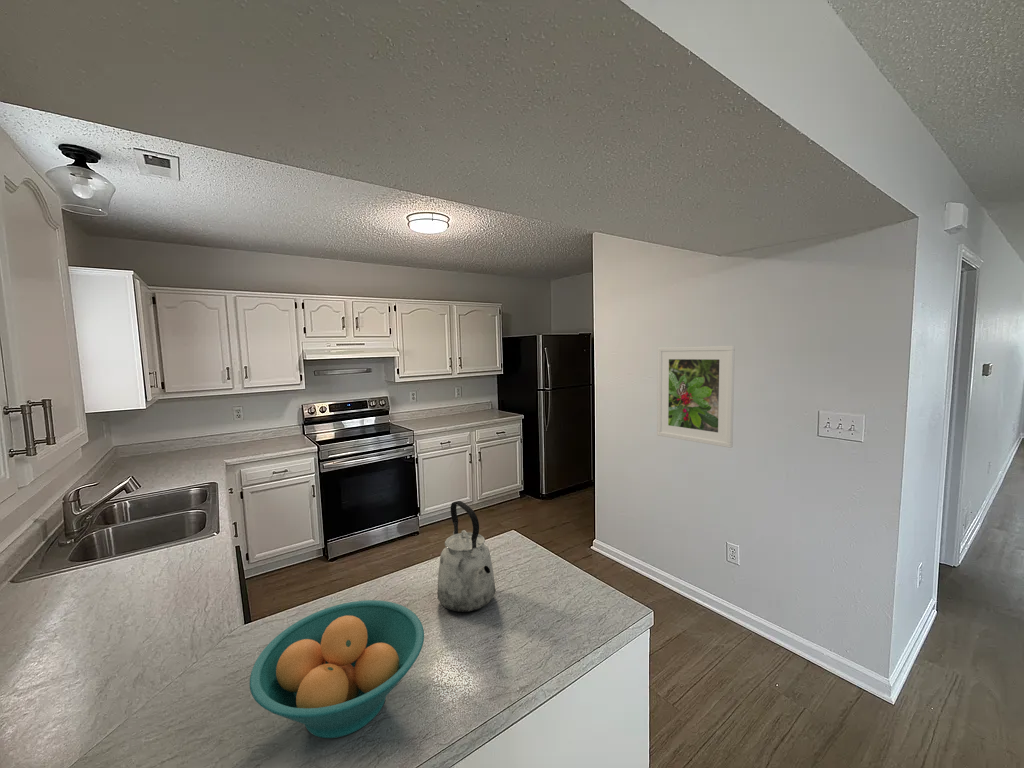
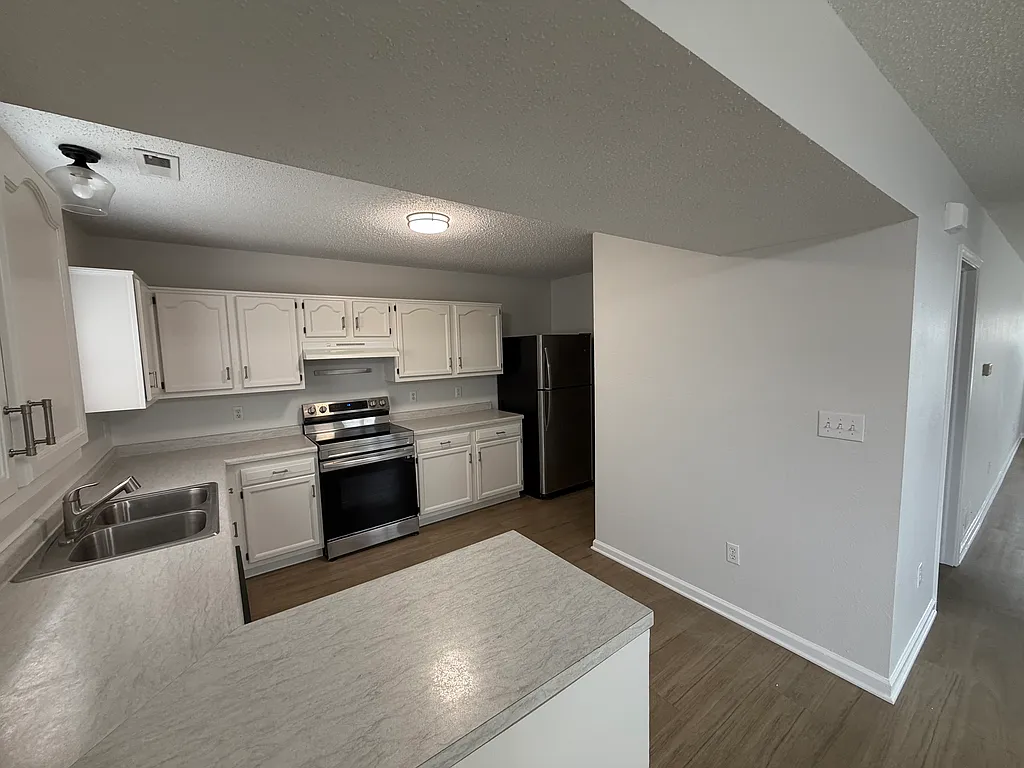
- fruit bowl [249,599,425,739]
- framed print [656,345,736,449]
- kettle [436,500,496,613]
